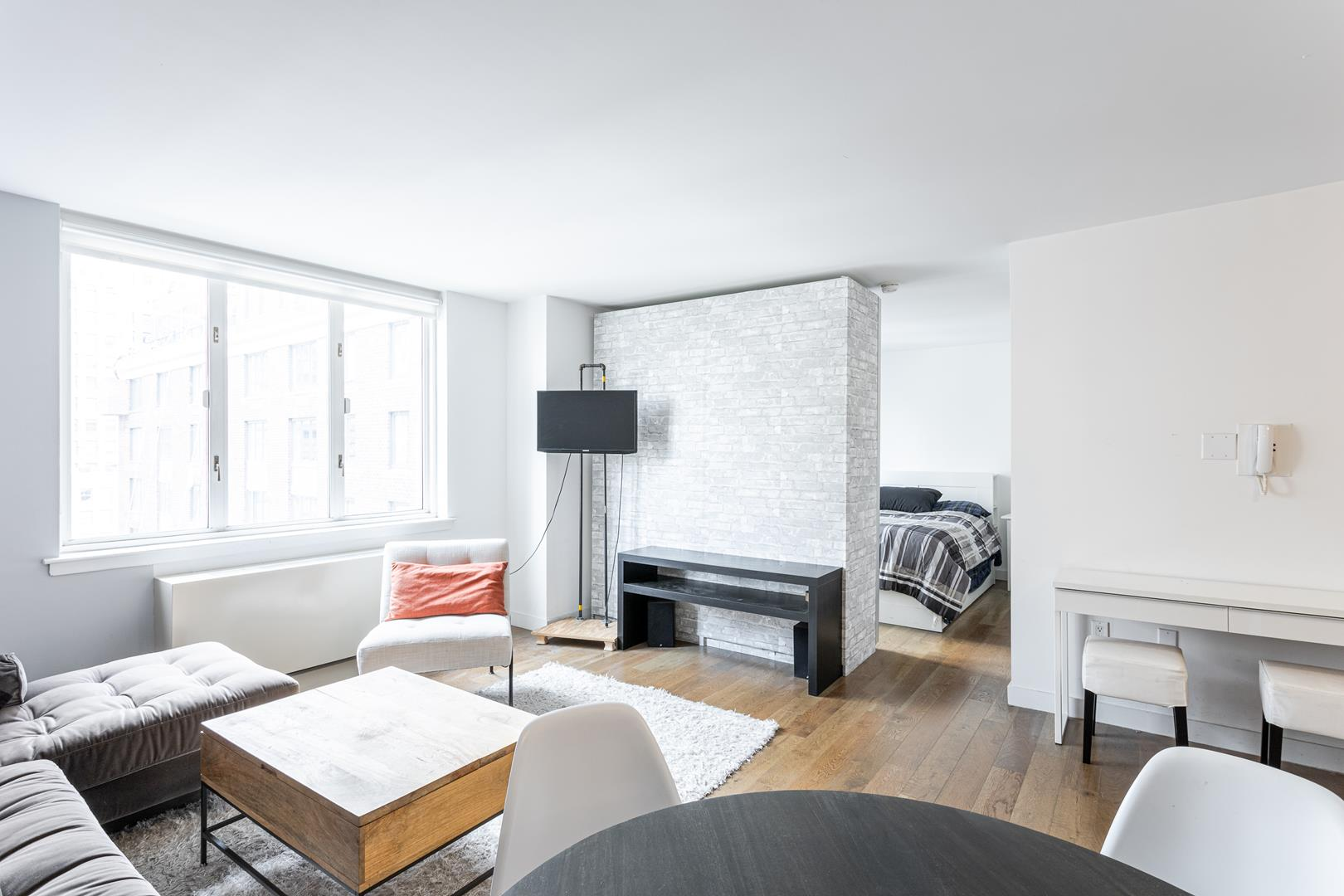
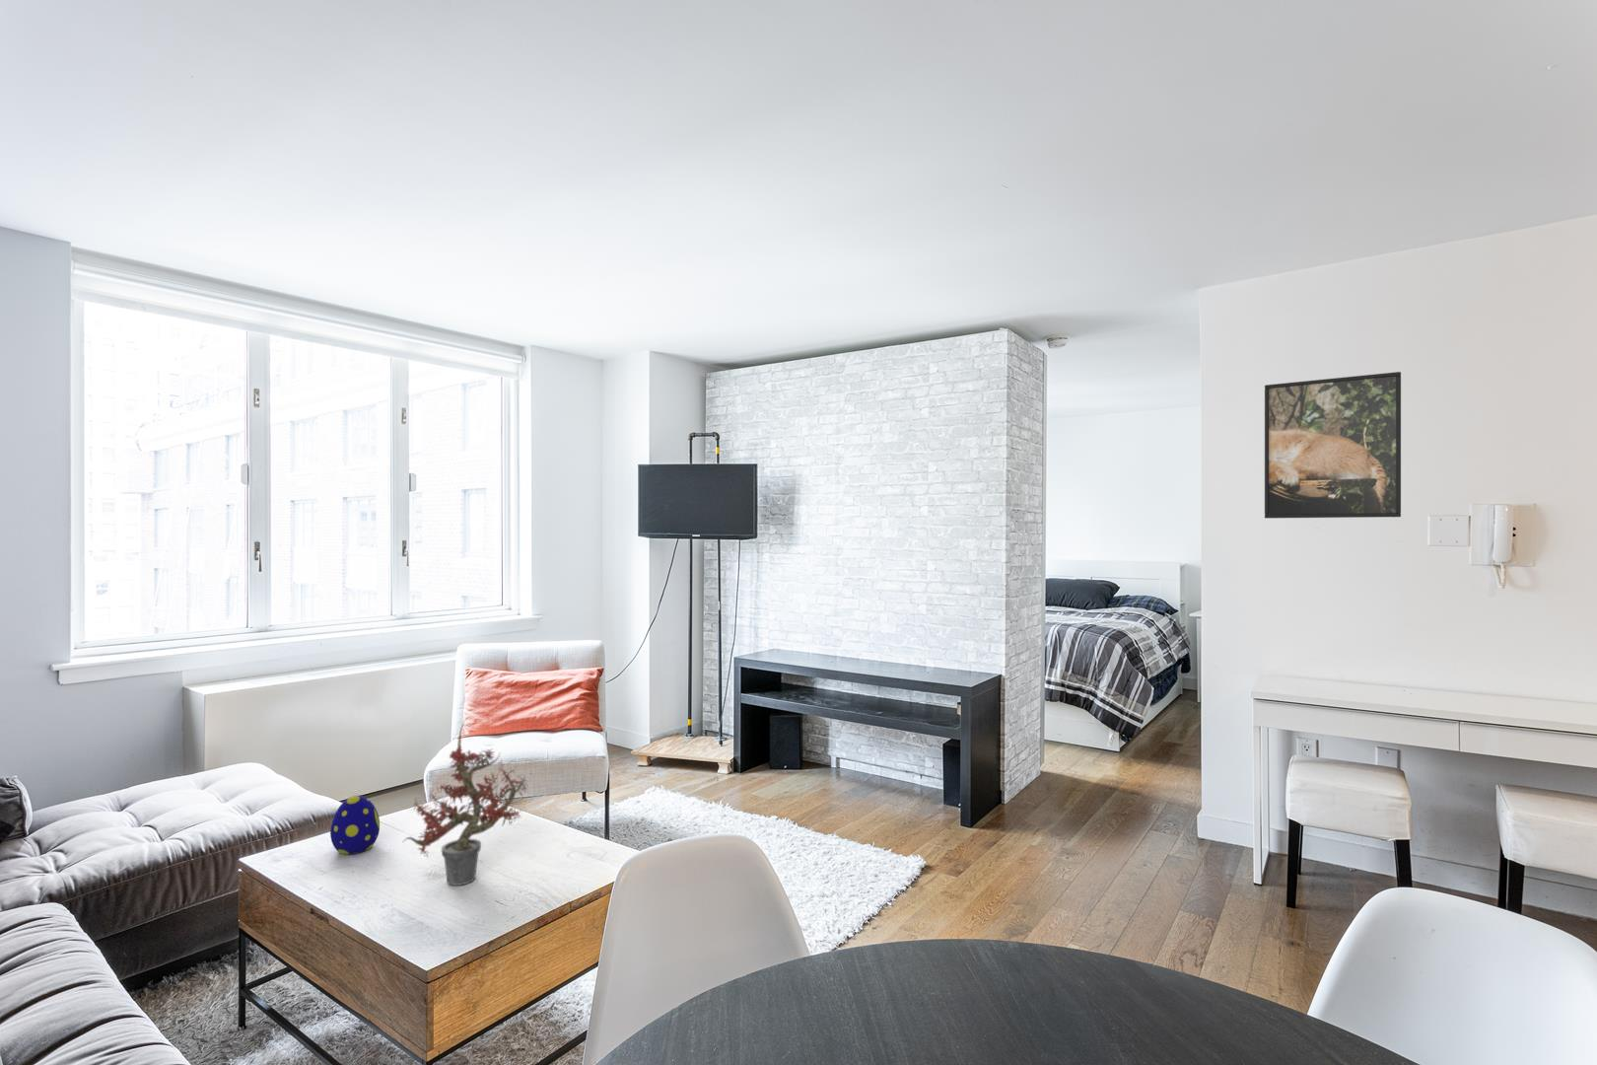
+ decorative egg [329,795,380,855]
+ potted plant [402,720,530,887]
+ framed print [1264,371,1402,519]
